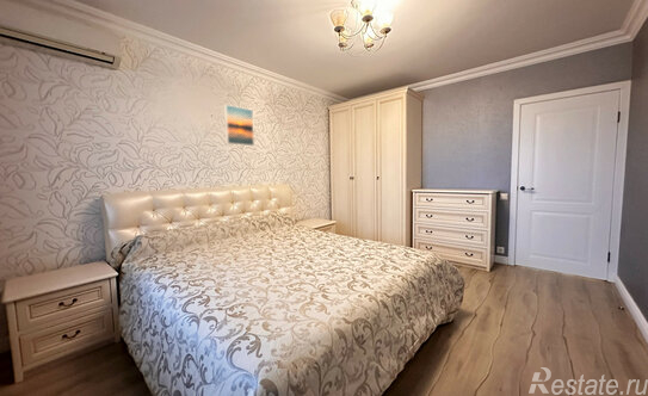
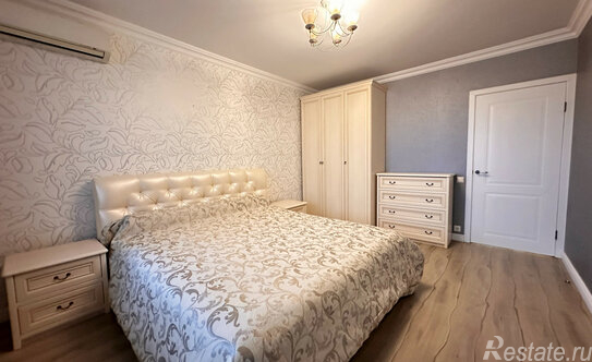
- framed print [223,104,255,147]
